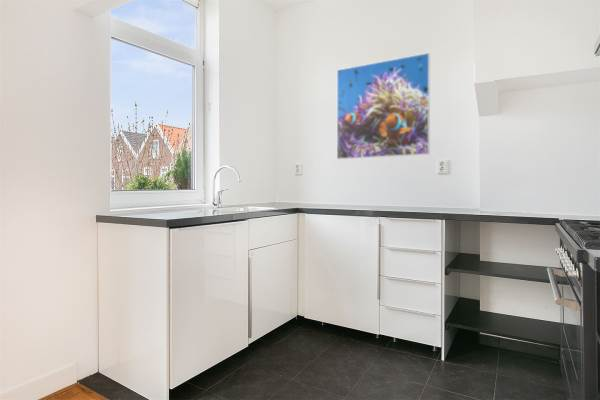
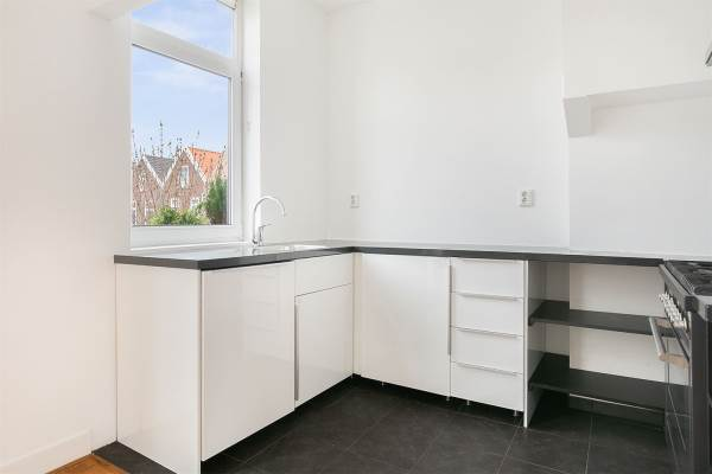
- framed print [336,52,431,160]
